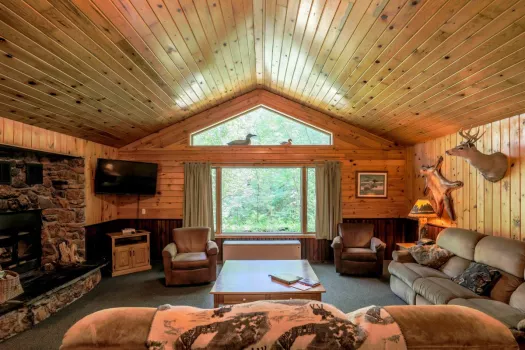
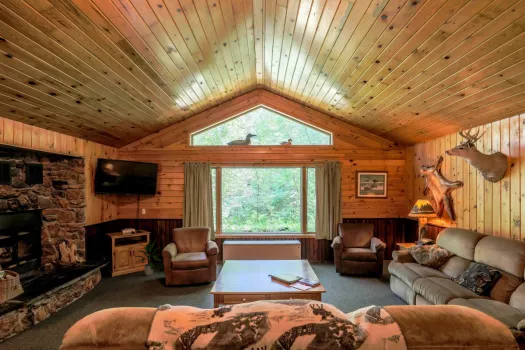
+ indoor plant [134,238,162,276]
